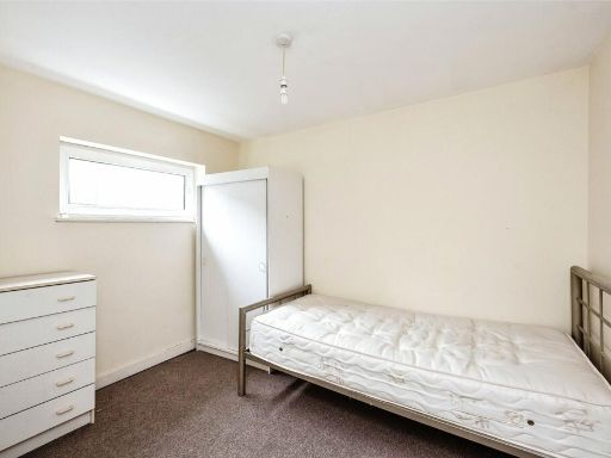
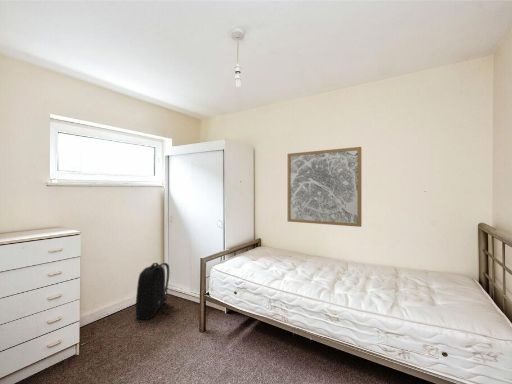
+ backpack [135,262,175,321]
+ wall art [286,146,363,228]
